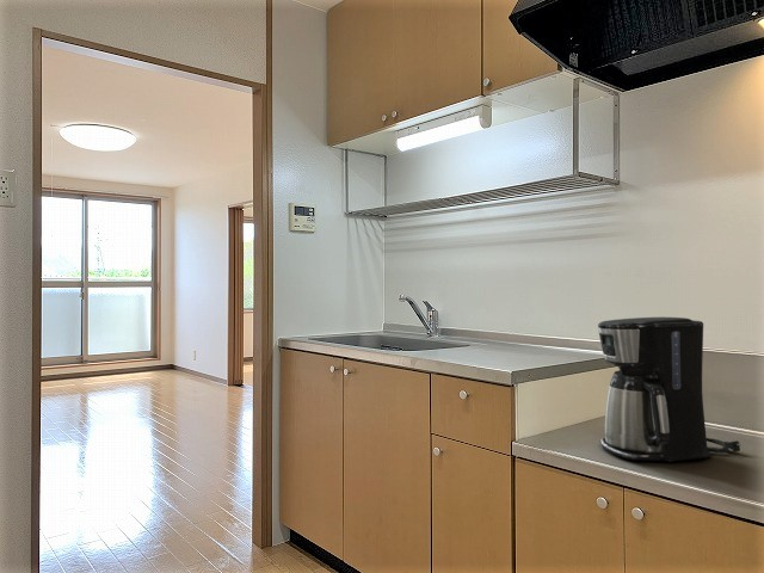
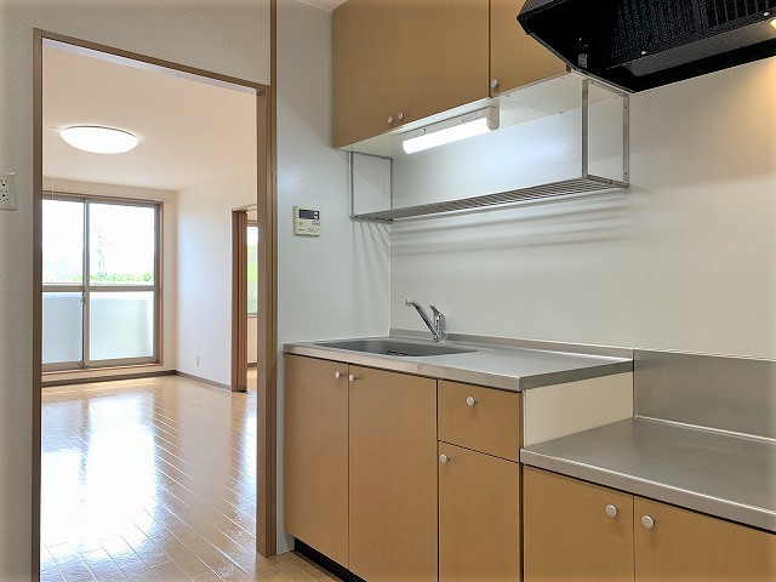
- coffee maker [597,316,743,463]
